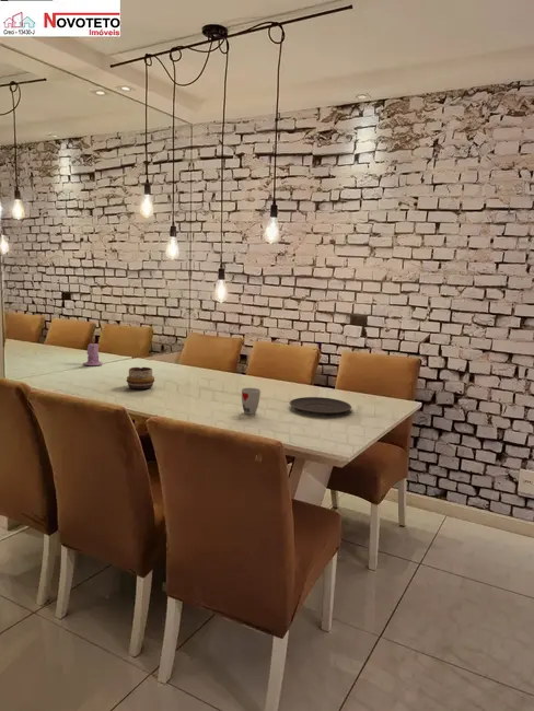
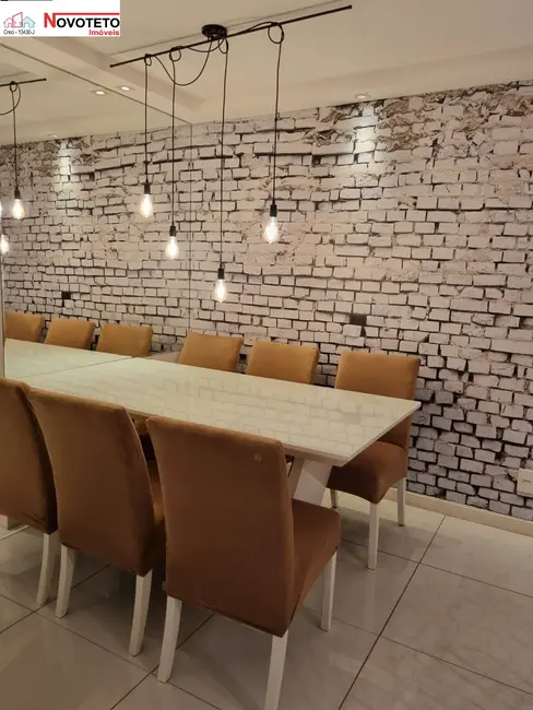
- candle [82,340,104,366]
- cup [241,387,262,415]
- plate [289,396,352,416]
- decorative bowl [126,366,155,389]
